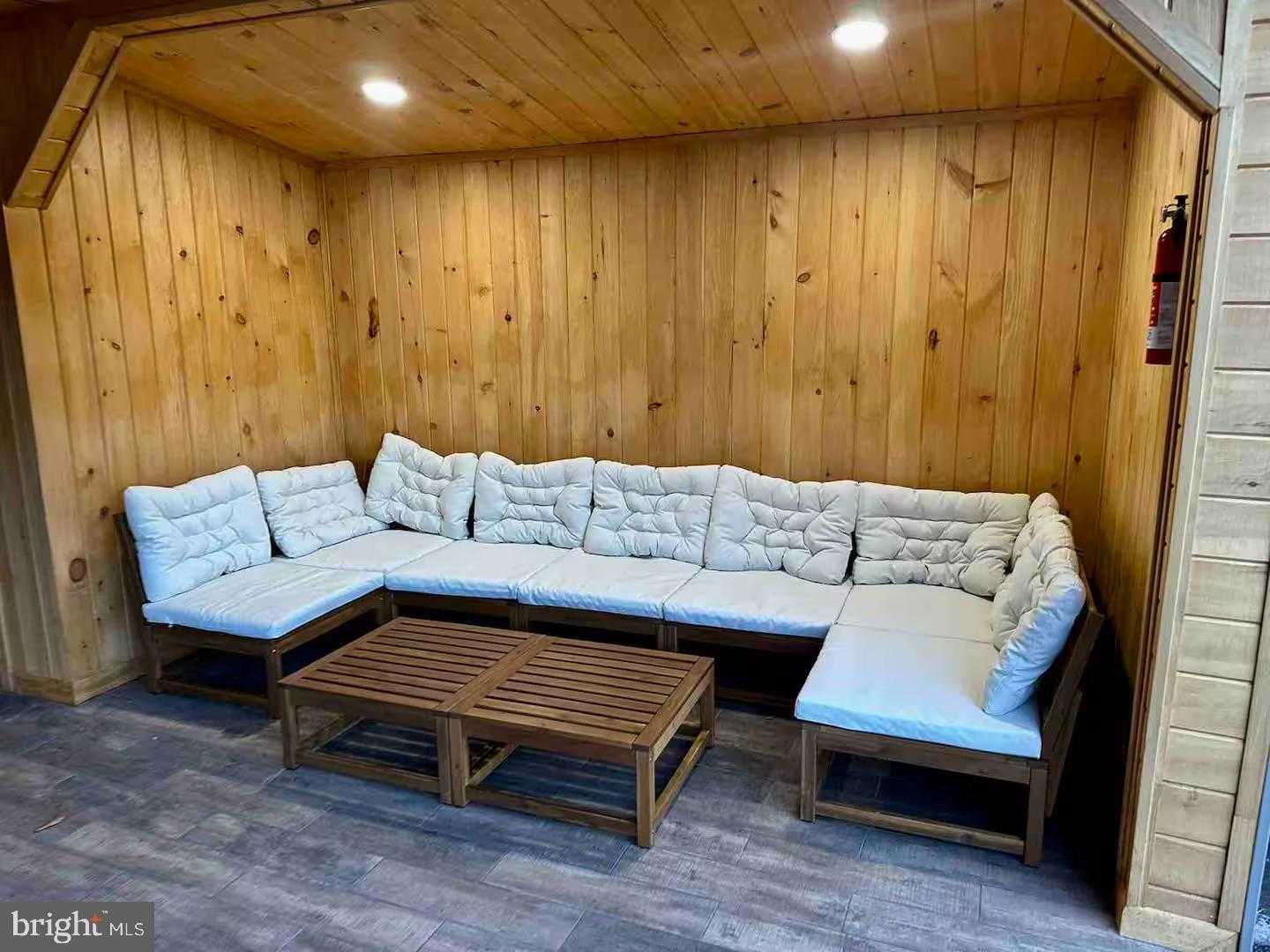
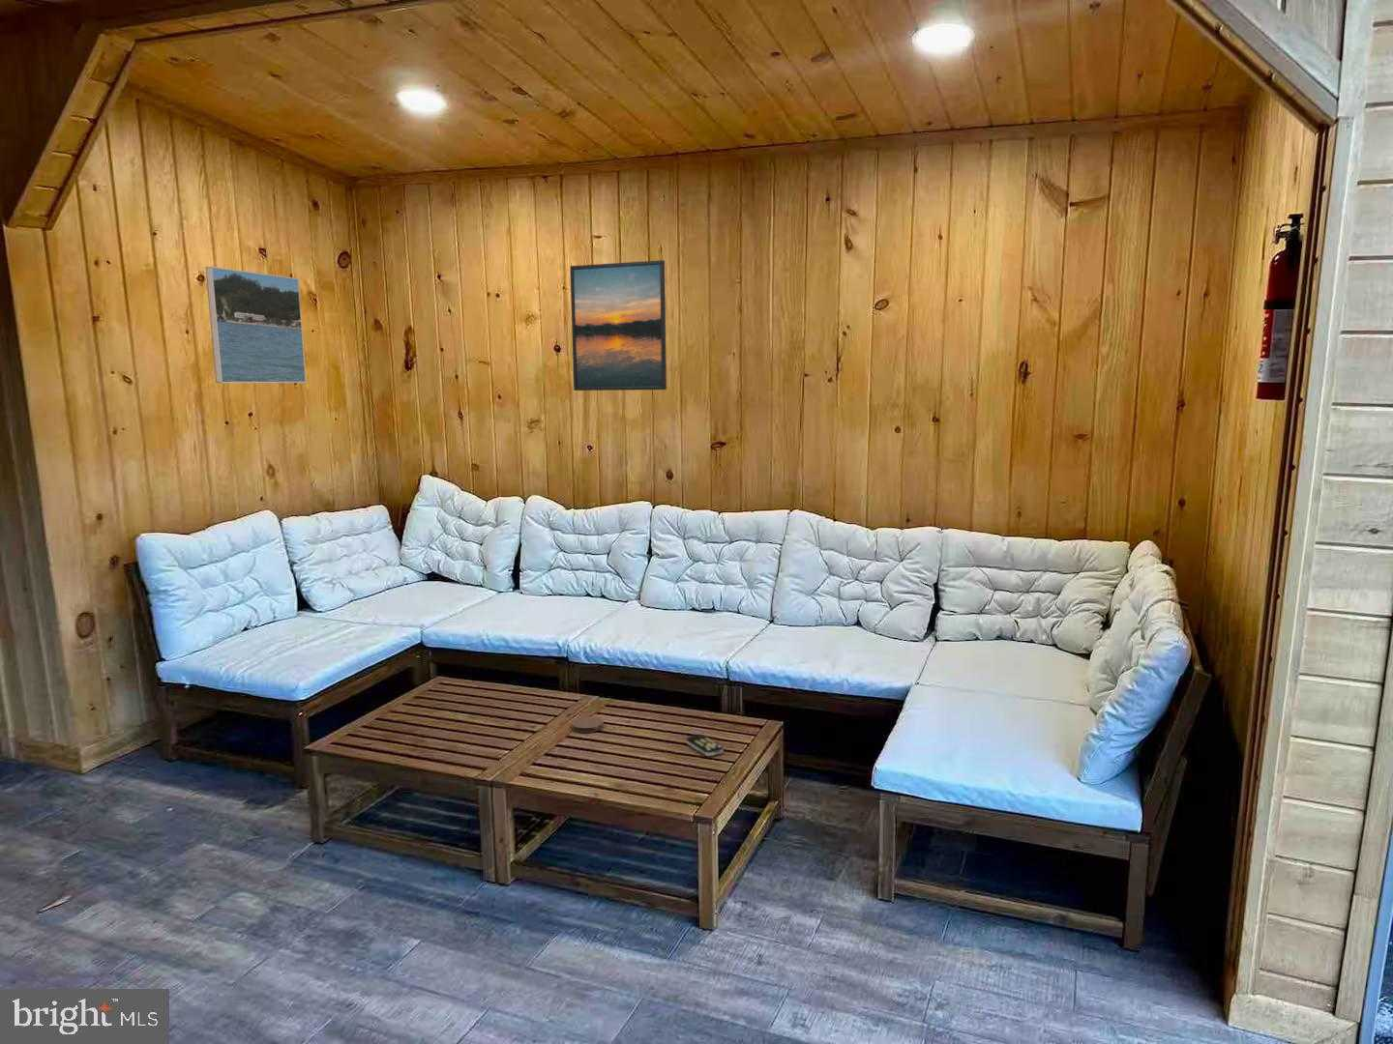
+ coaster [570,715,604,734]
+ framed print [205,265,307,384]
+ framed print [569,259,668,392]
+ remote control [686,734,725,757]
